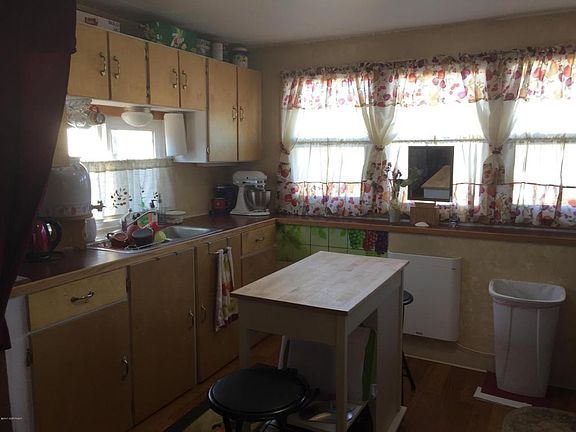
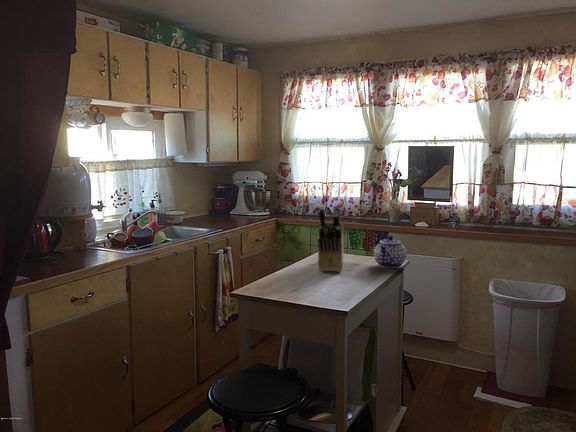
+ knife block [317,205,344,273]
+ teapot [373,235,407,269]
